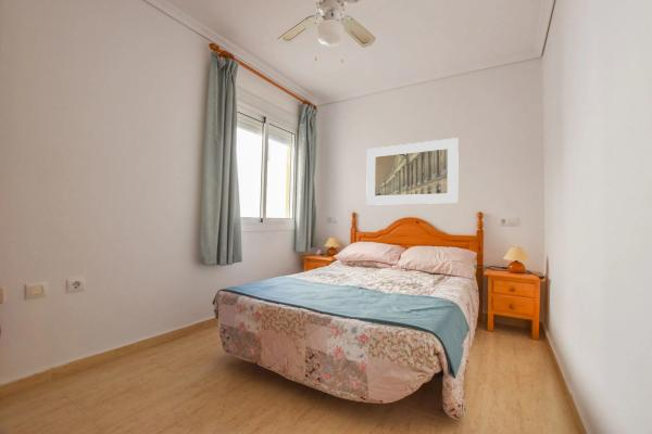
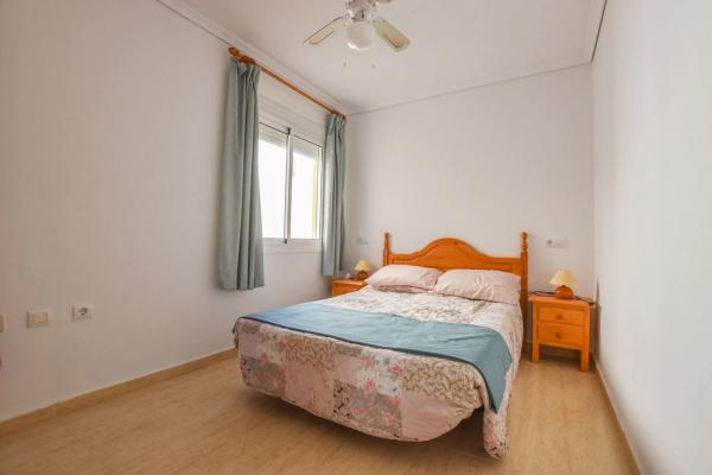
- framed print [365,137,460,206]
